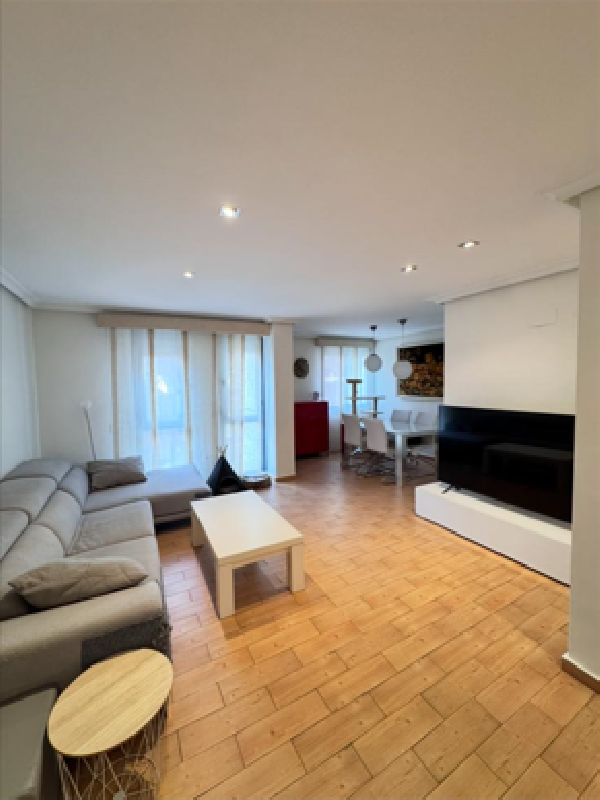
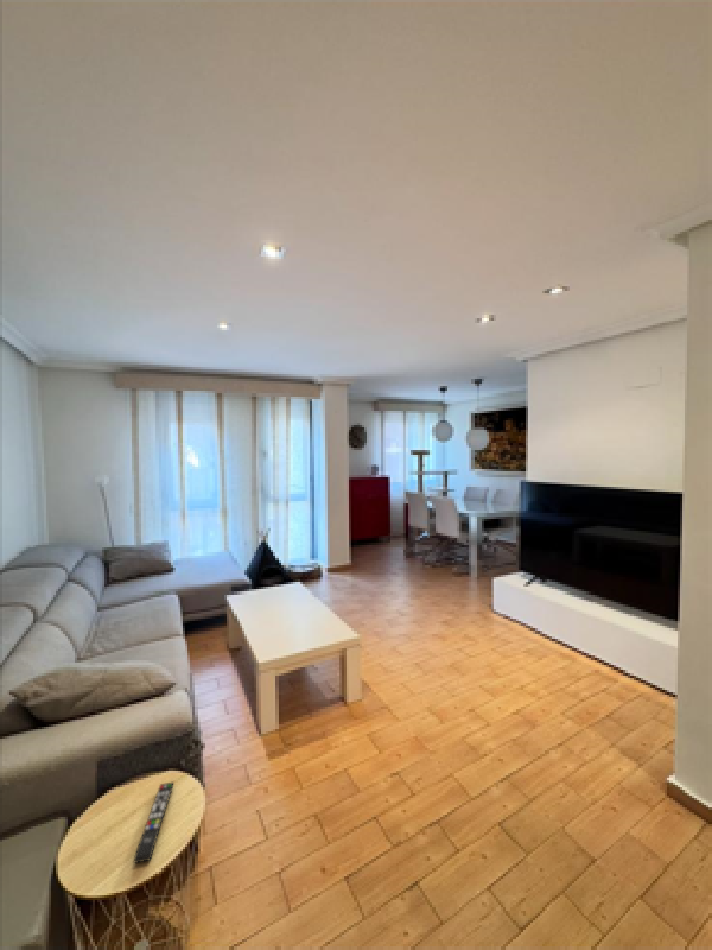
+ remote control [133,781,174,864]
